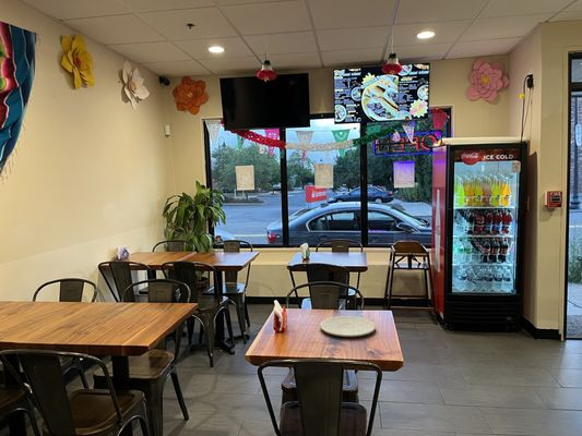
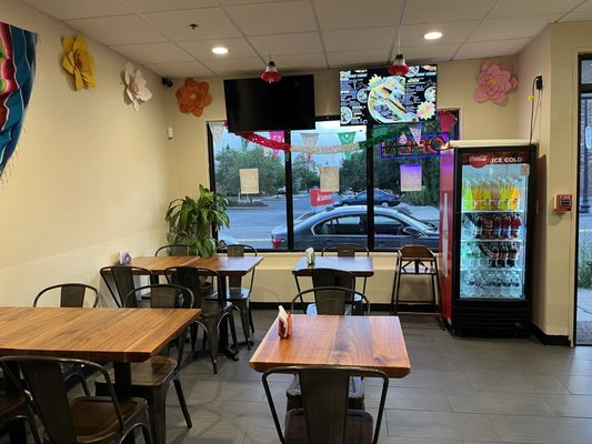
- plate [319,315,377,338]
